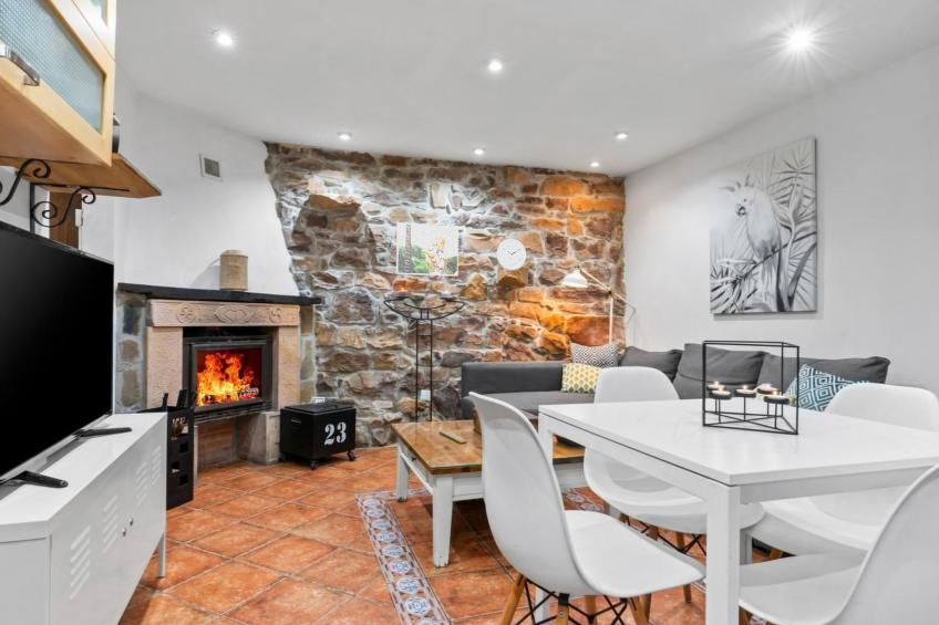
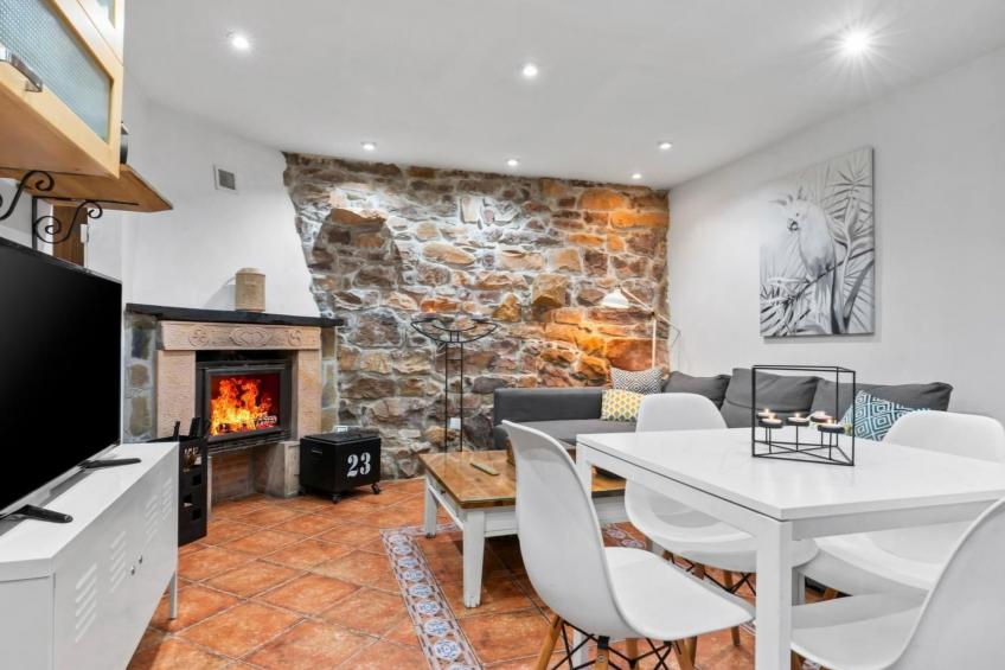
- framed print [395,221,460,278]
- wall clock [496,238,527,271]
